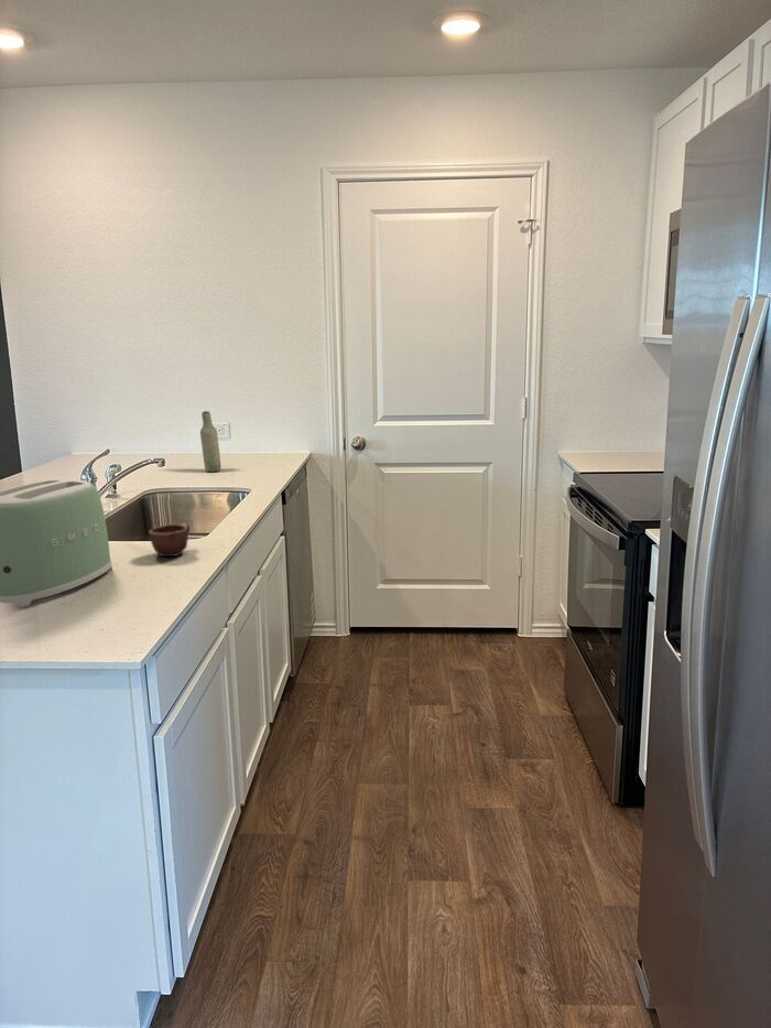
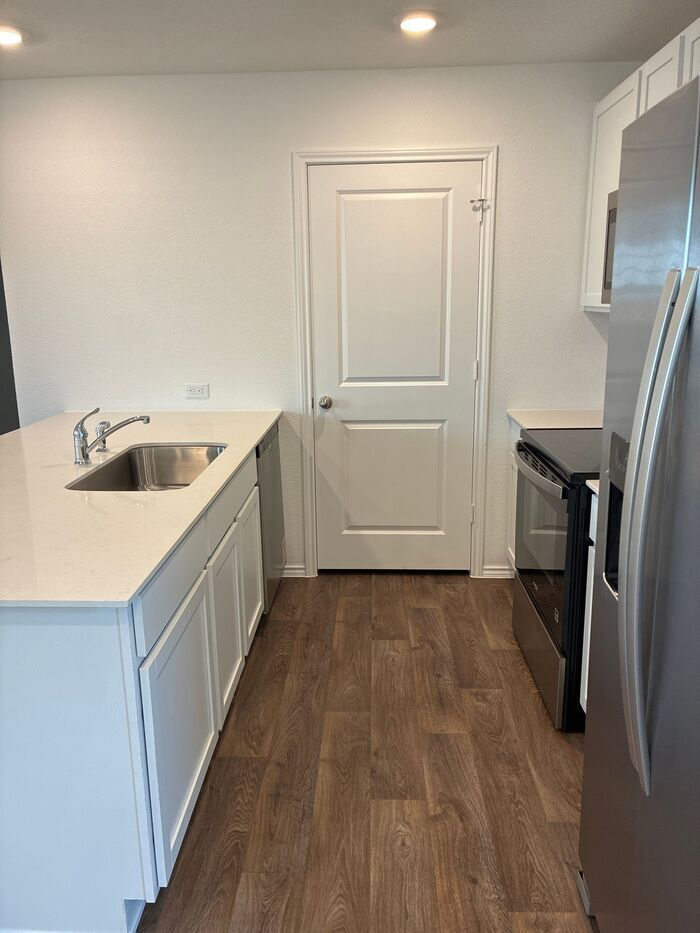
- toaster [0,479,113,608]
- bottle [199,410,221,473]
- mug [148,522,191,558]
